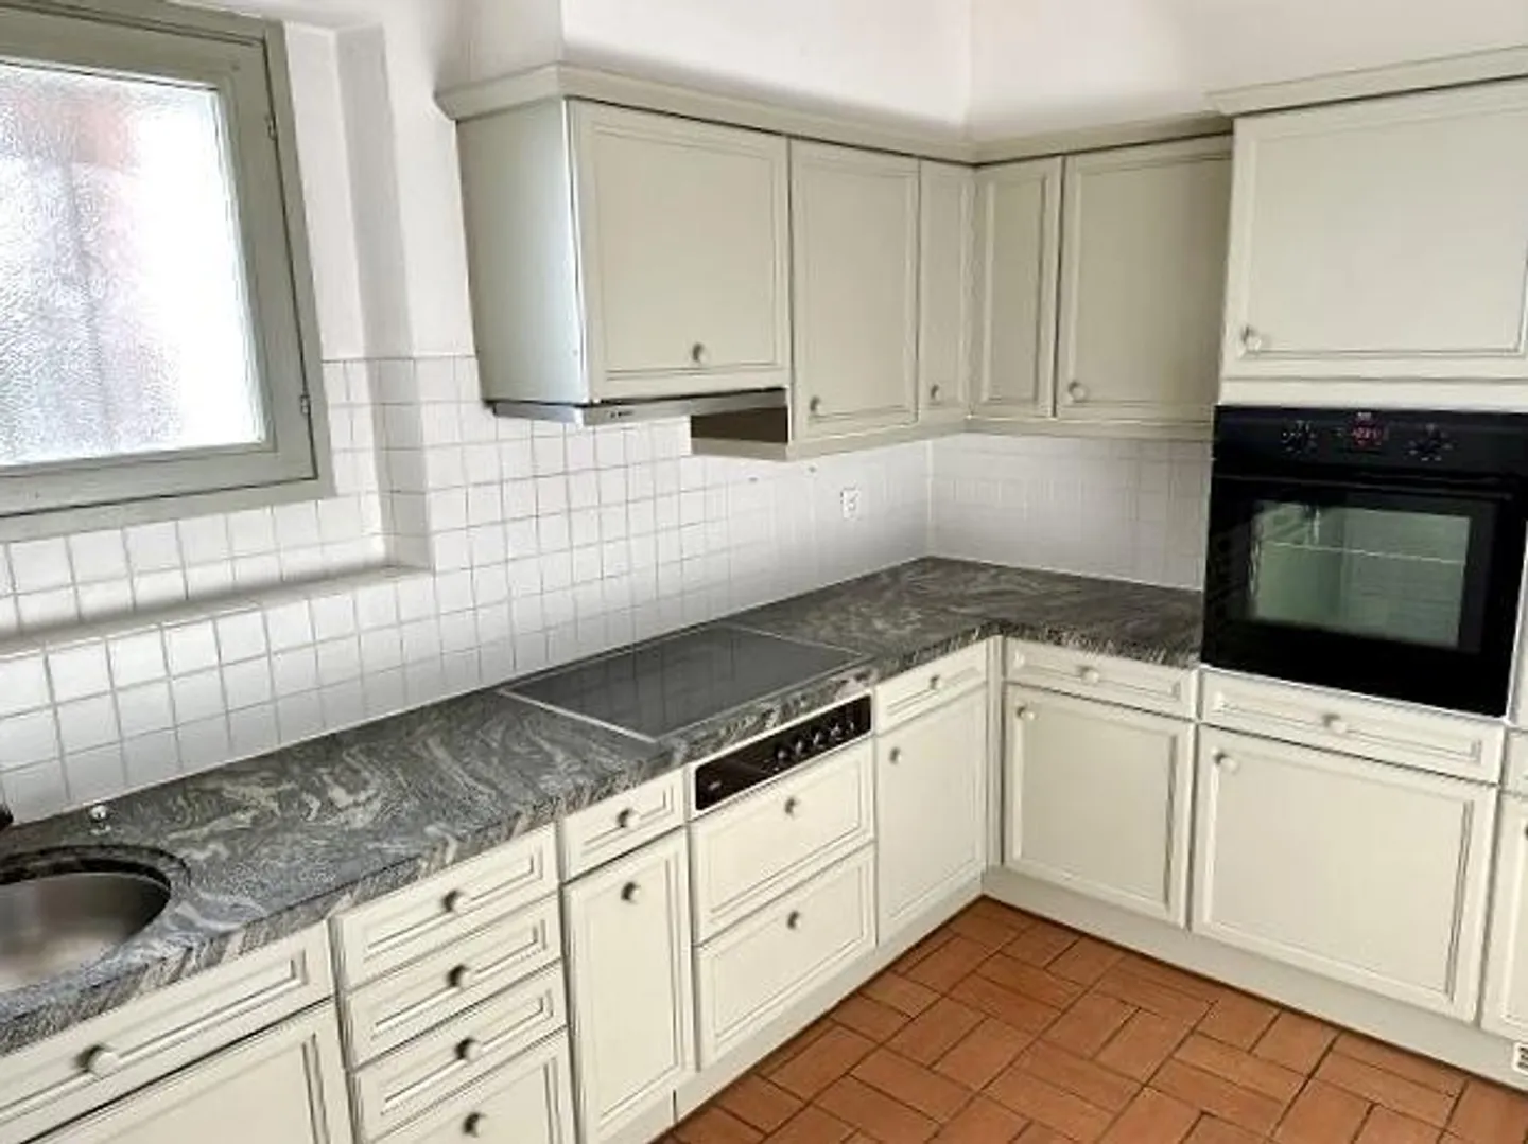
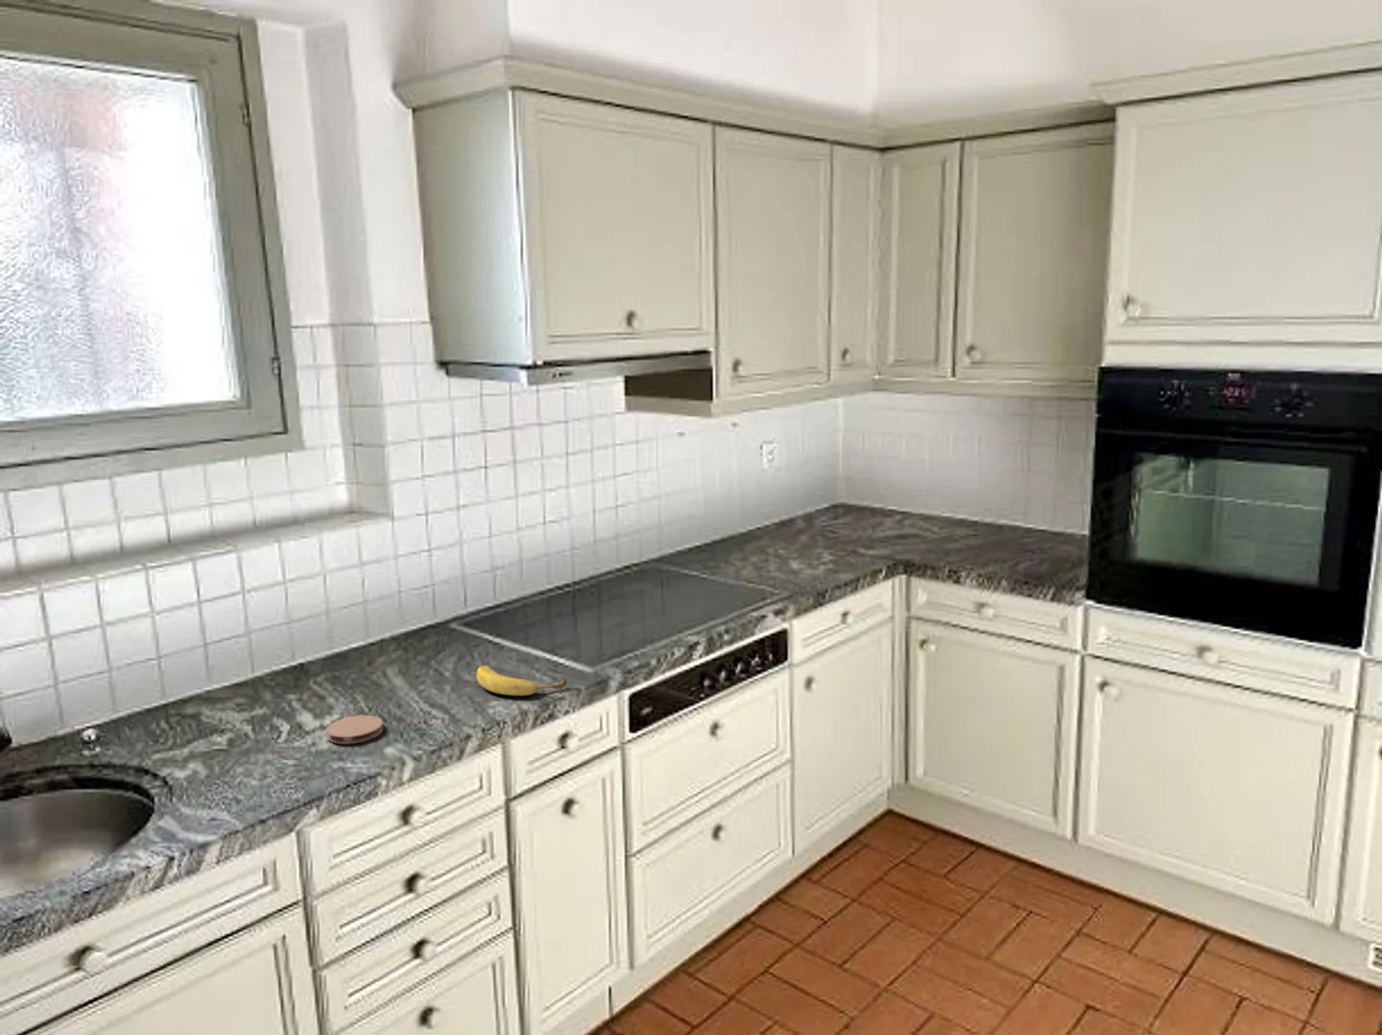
+ coaster [325,714,384,745]
+ fruit [475,664,569,697]
